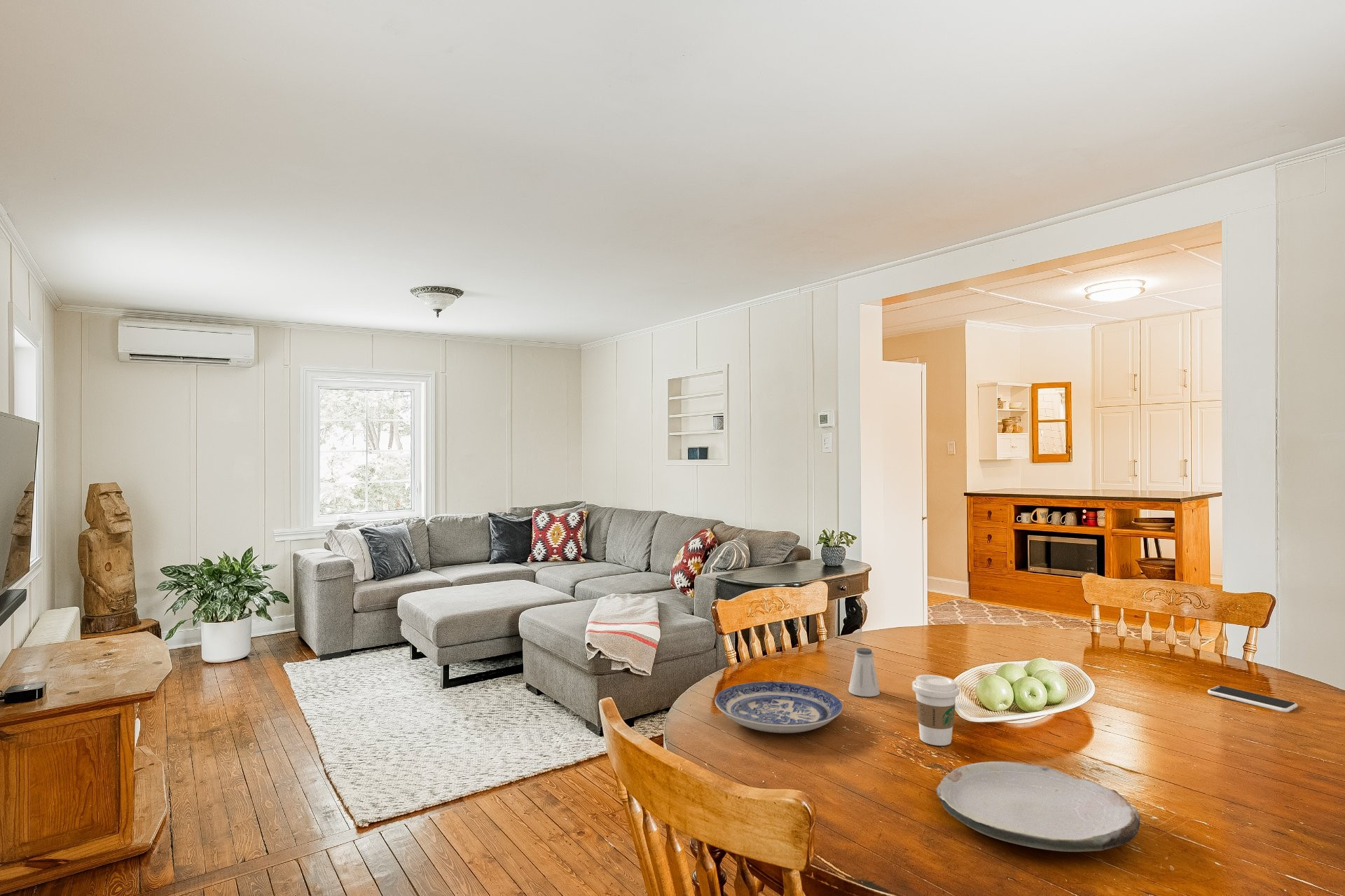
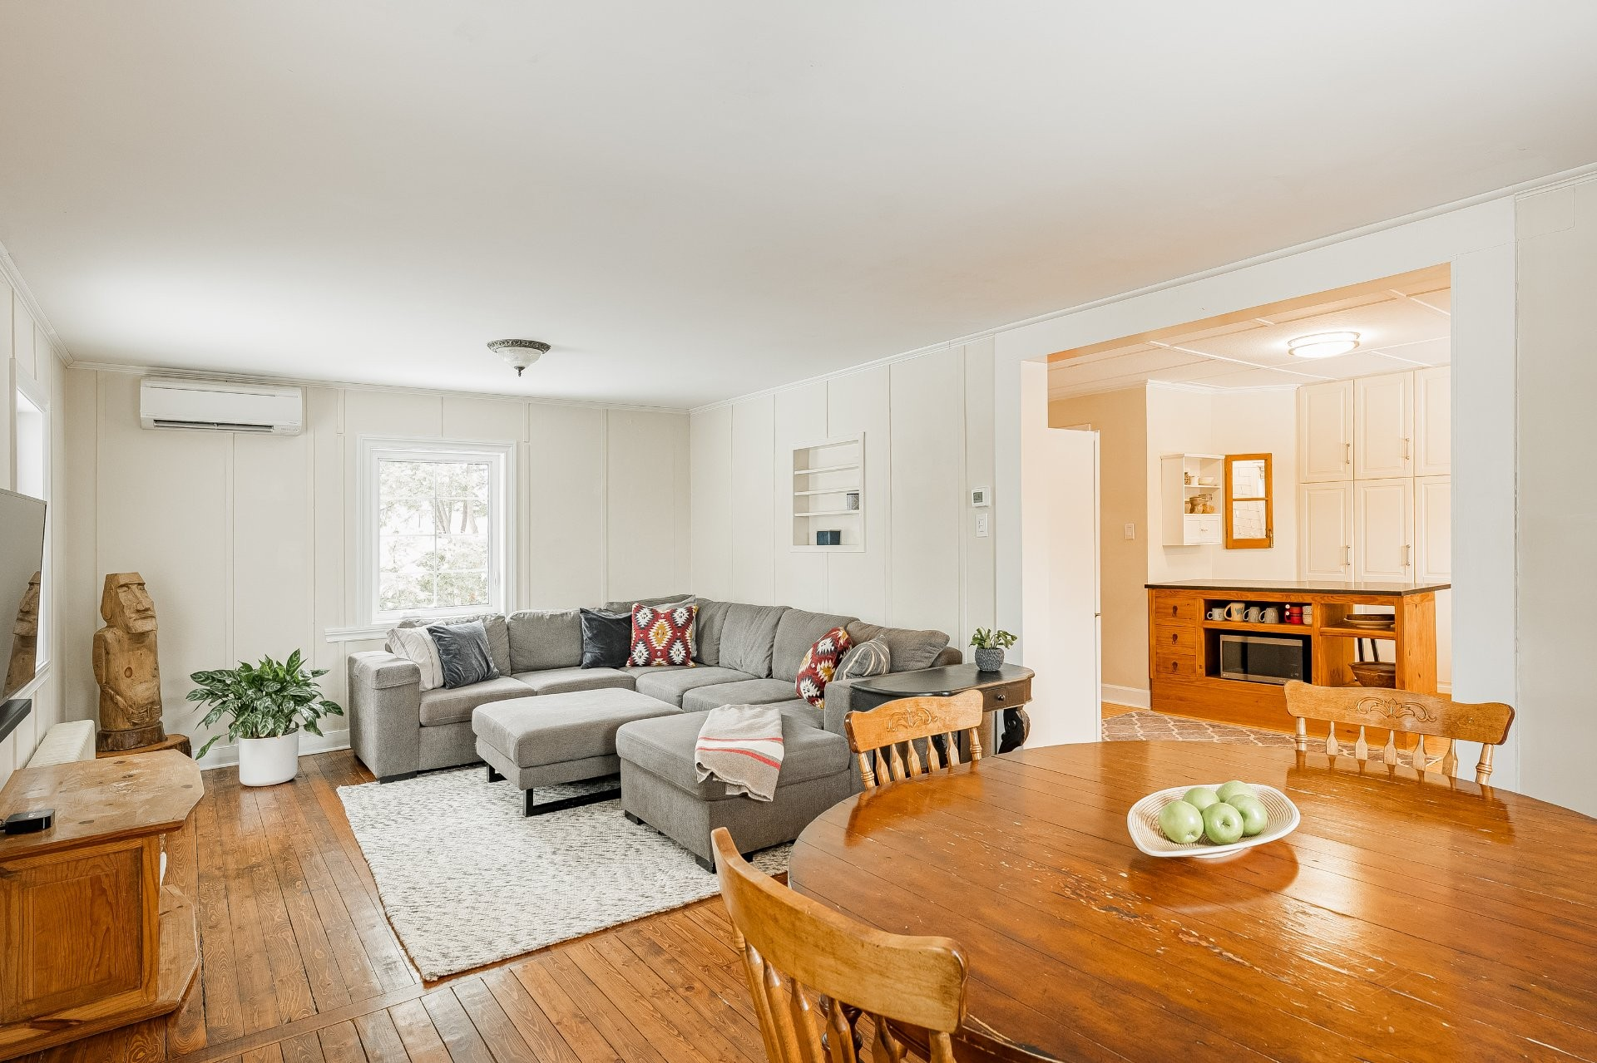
- smartphone [1207,685,1299,713]
- plate [715,681,843,733]
- plate [935,761,1140,853]
- coffee cup [911,674,960,746]
- saltshaker [848,647,881,697]
